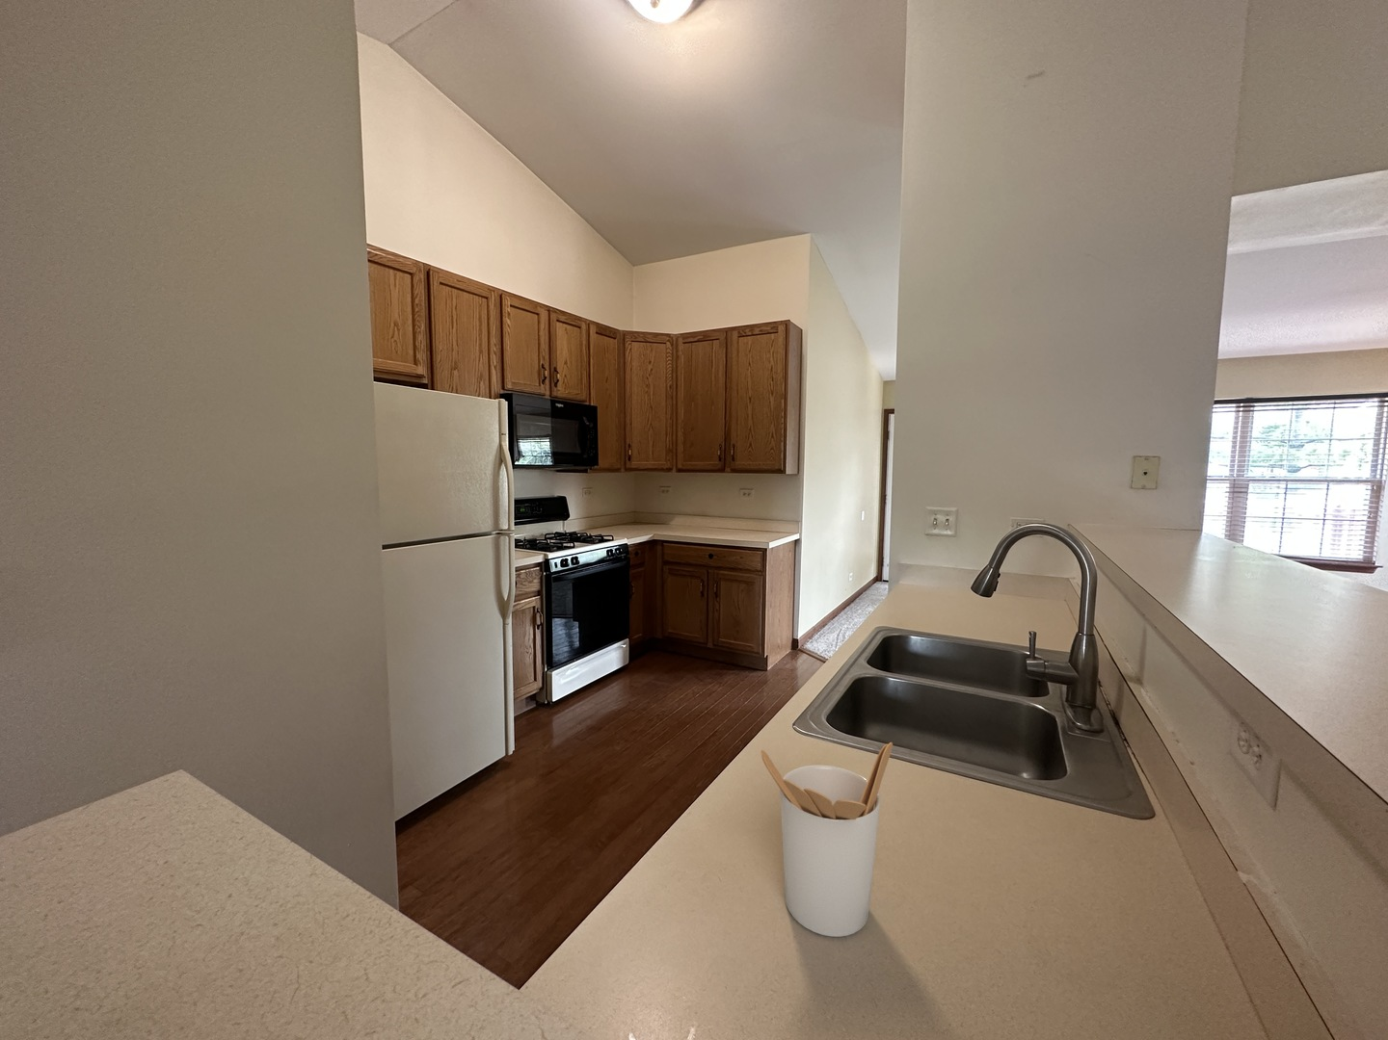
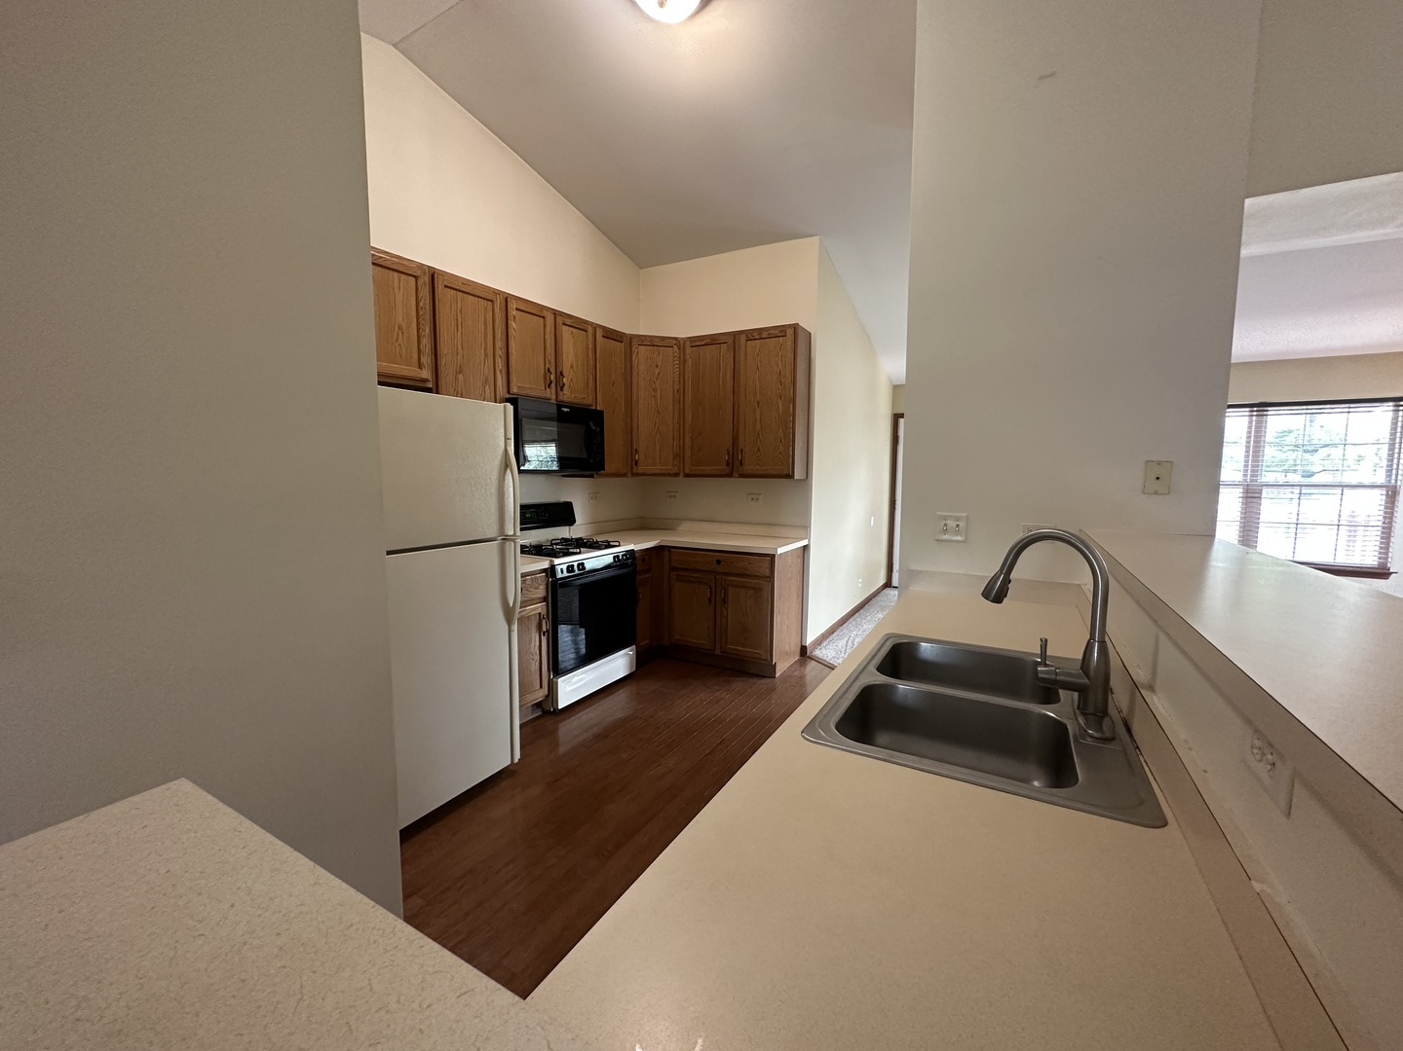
- utensil holder [760,742,894,938]
